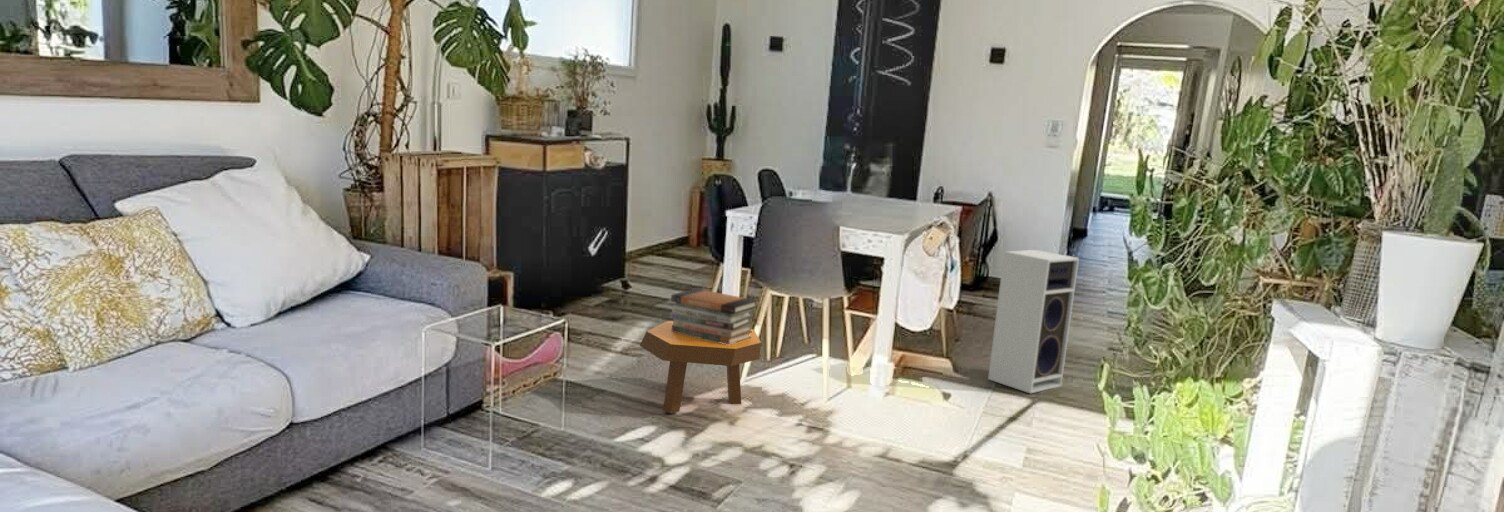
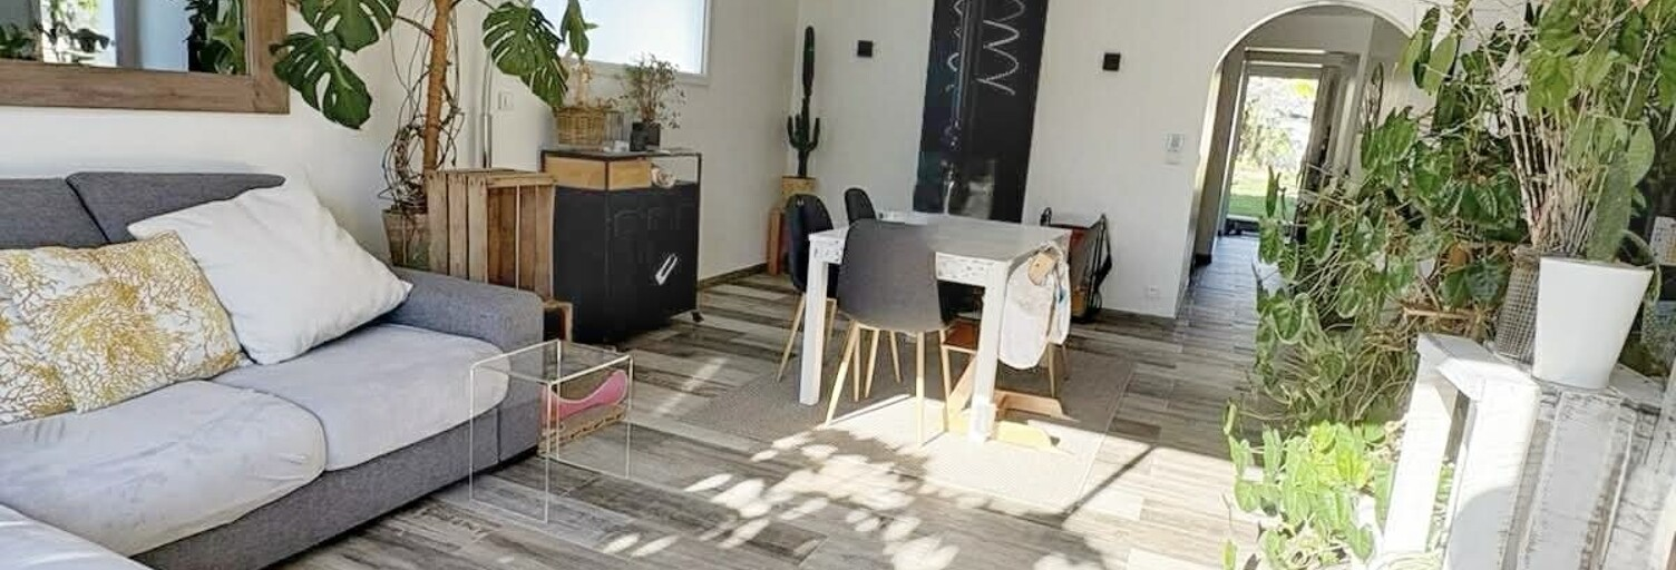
- speaker [987,249,1080,394]
- book stack [669,288,759,345]
- footstool [639,320,762,415]
